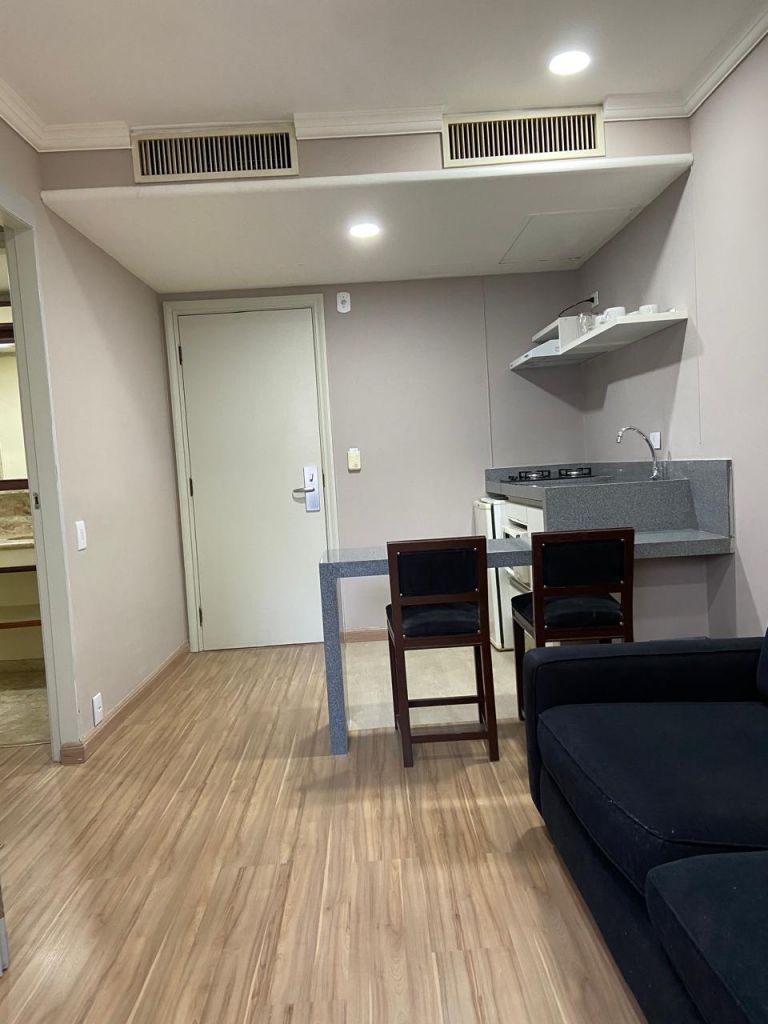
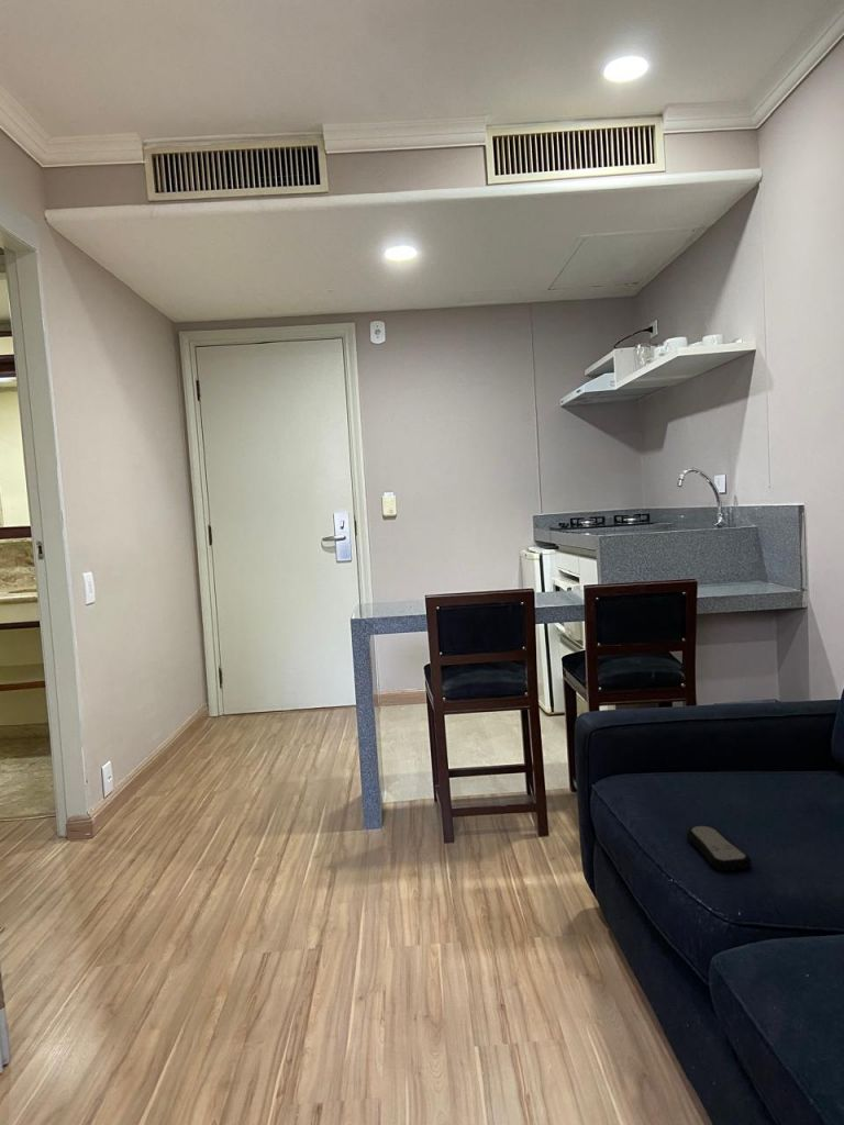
+ remote control [686,824,753,871]
